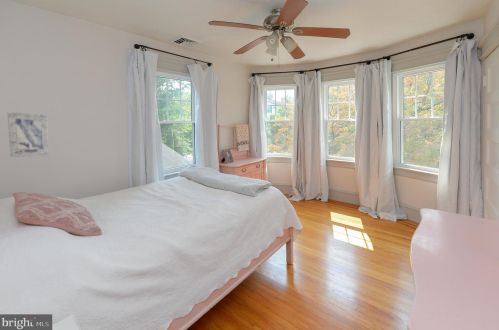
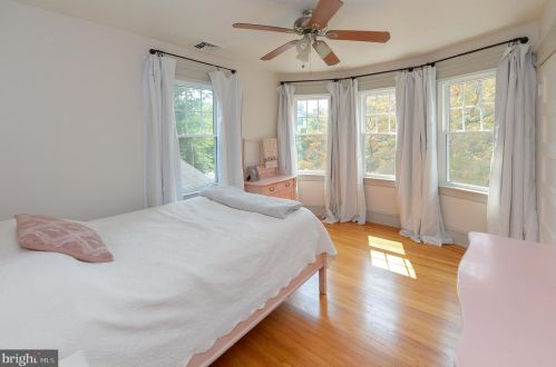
- wall art [6,111,50,158]
